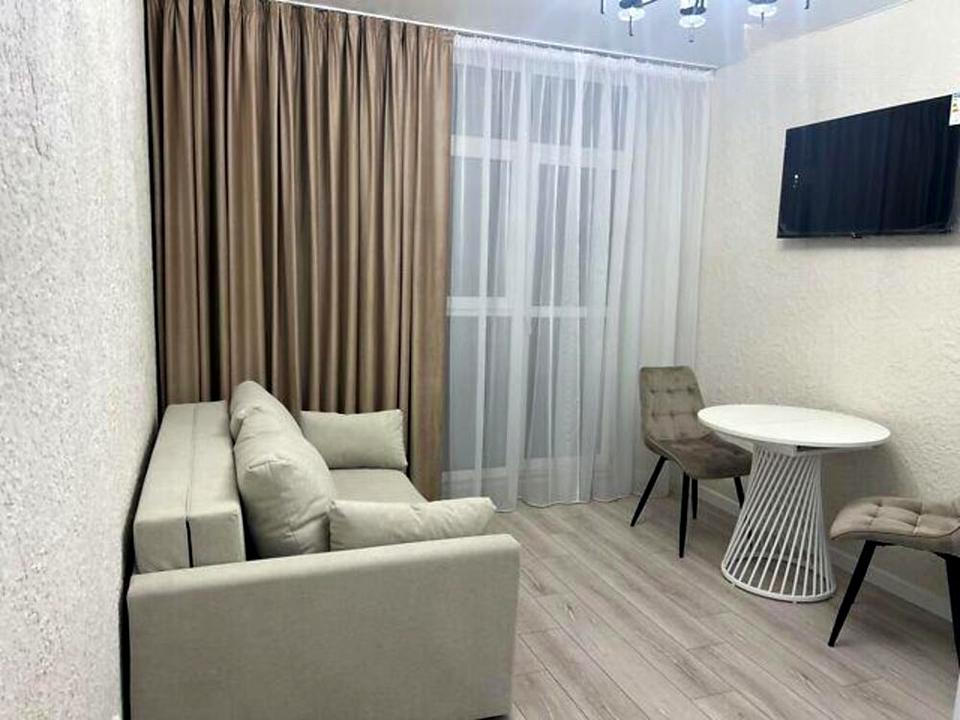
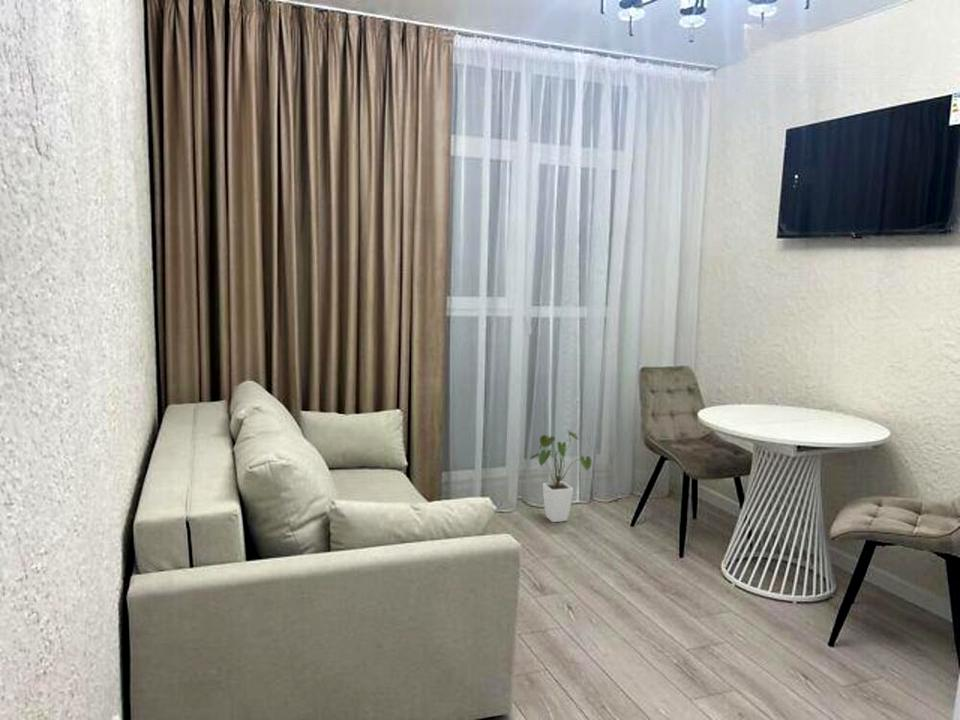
+ house plant [529,428,592,523]
